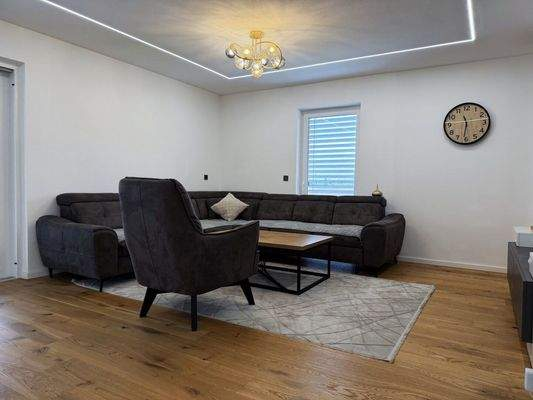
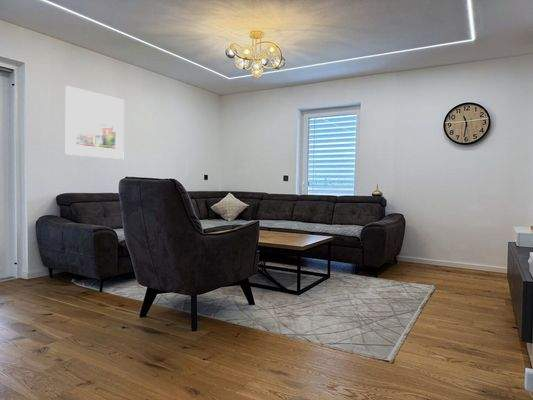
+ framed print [65,85,125,160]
